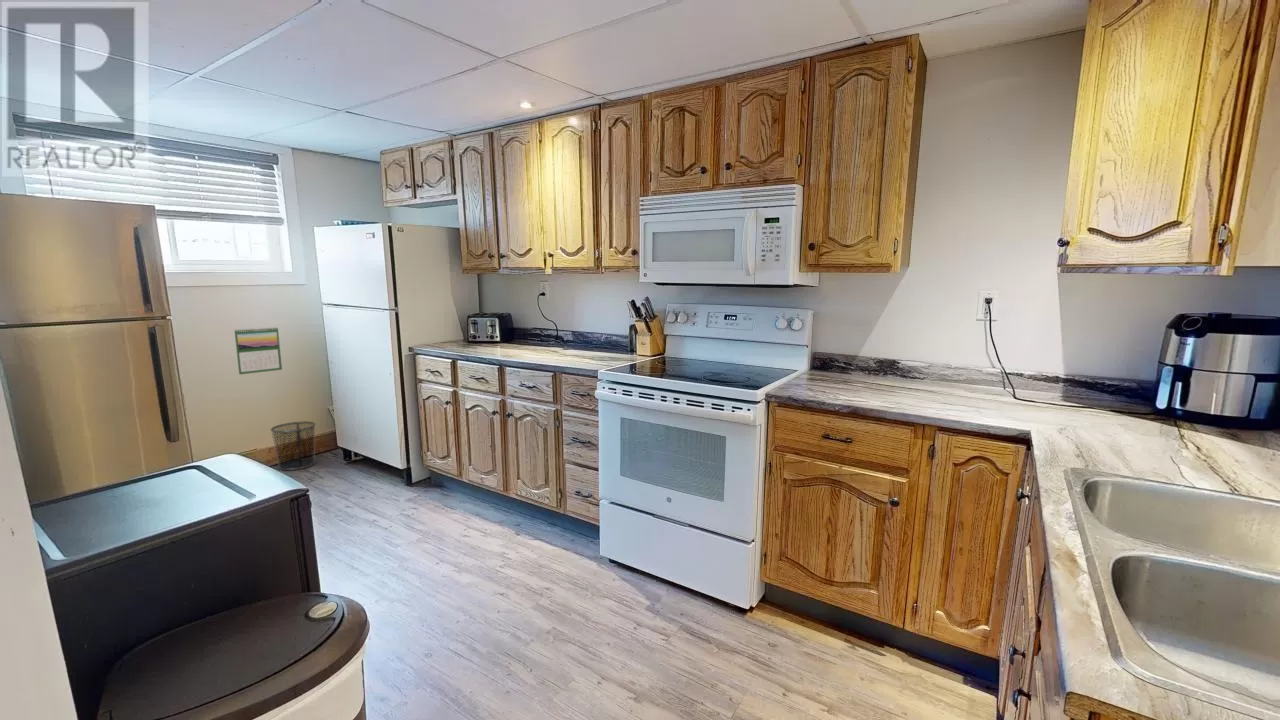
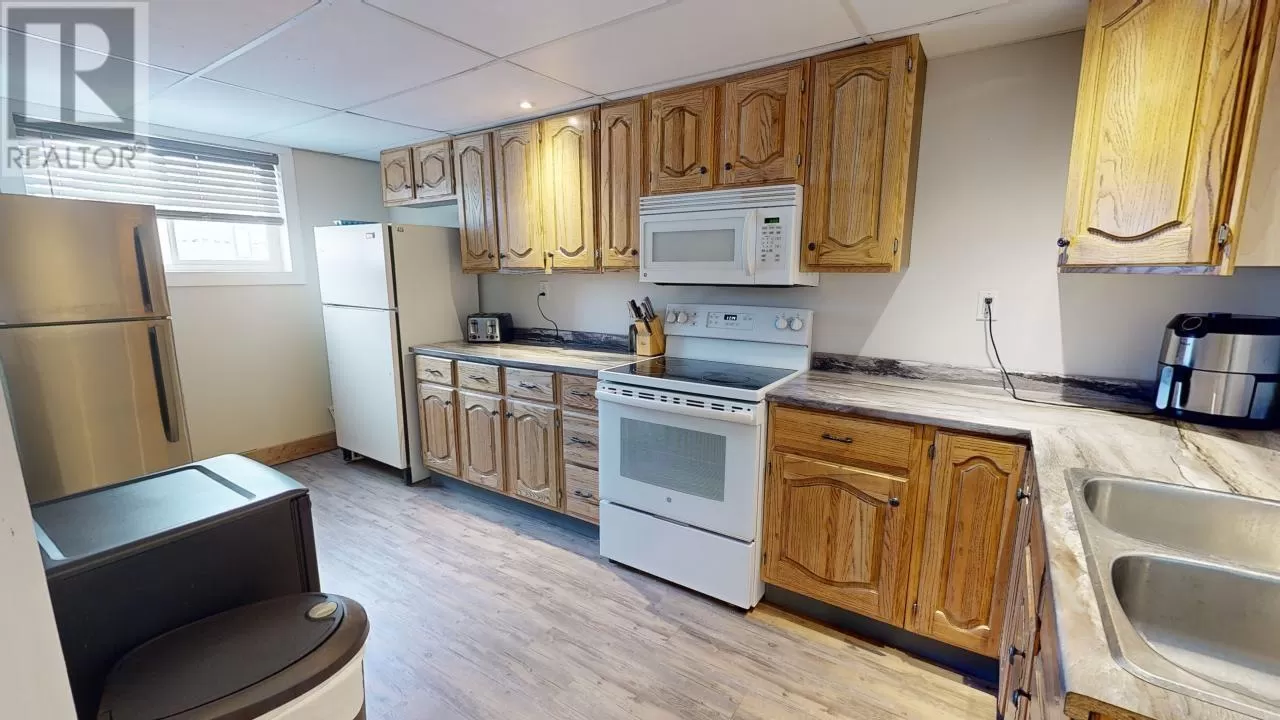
- waste bin [270,420,317,471]
- calendar [233,326,283,376]
